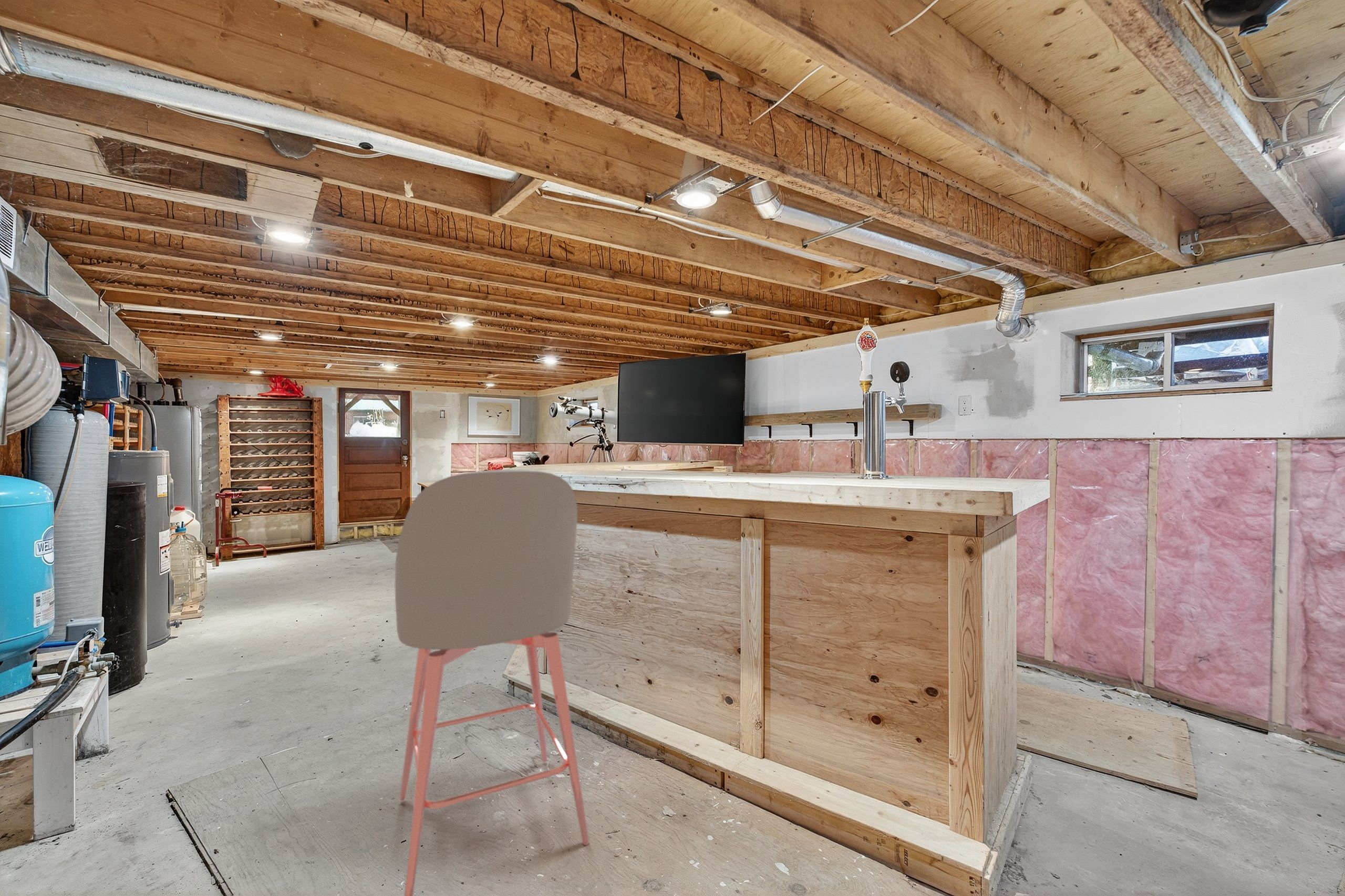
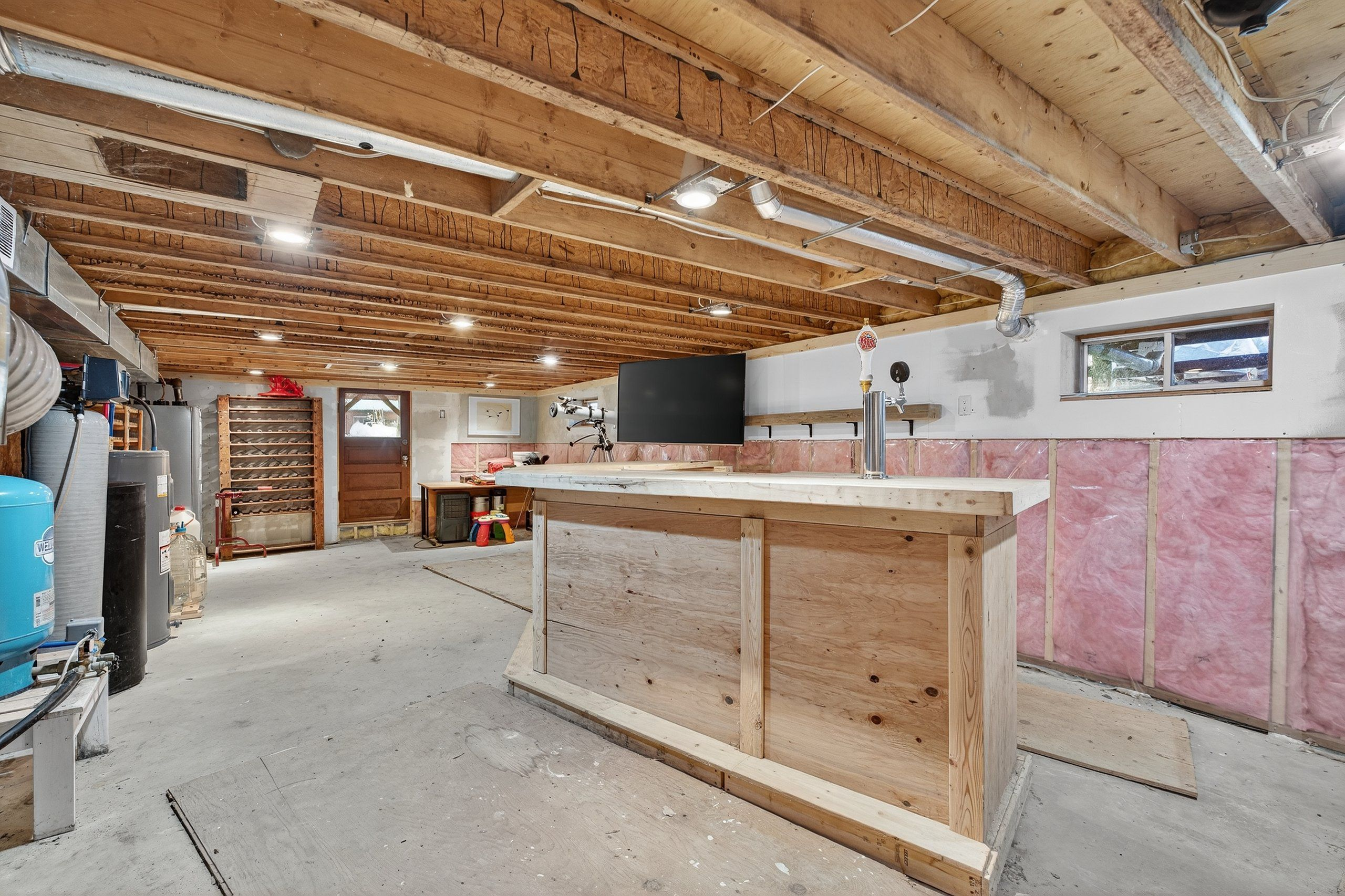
- bar stool [395,469,589,896]
